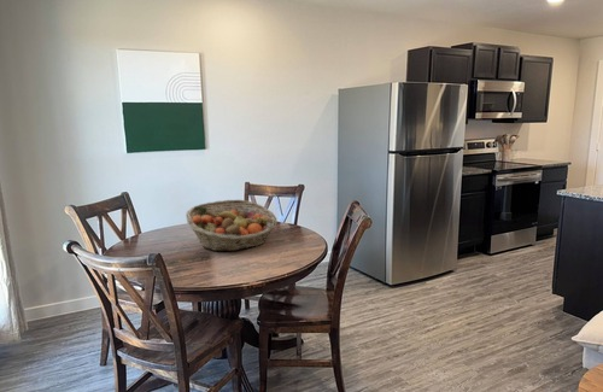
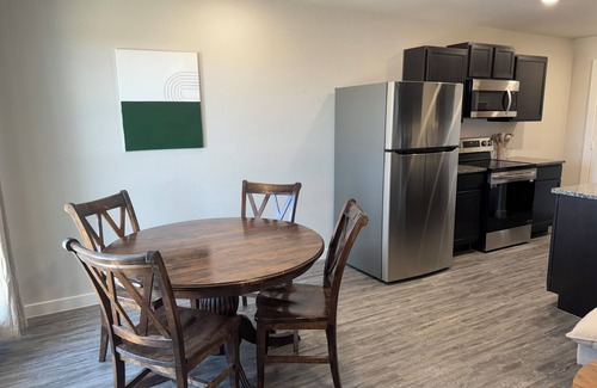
- fruit basket [185,199,279,252]
